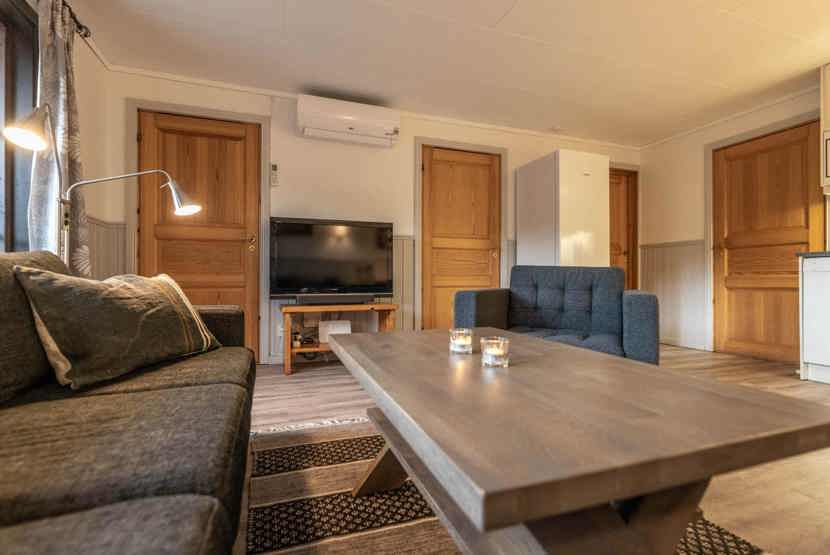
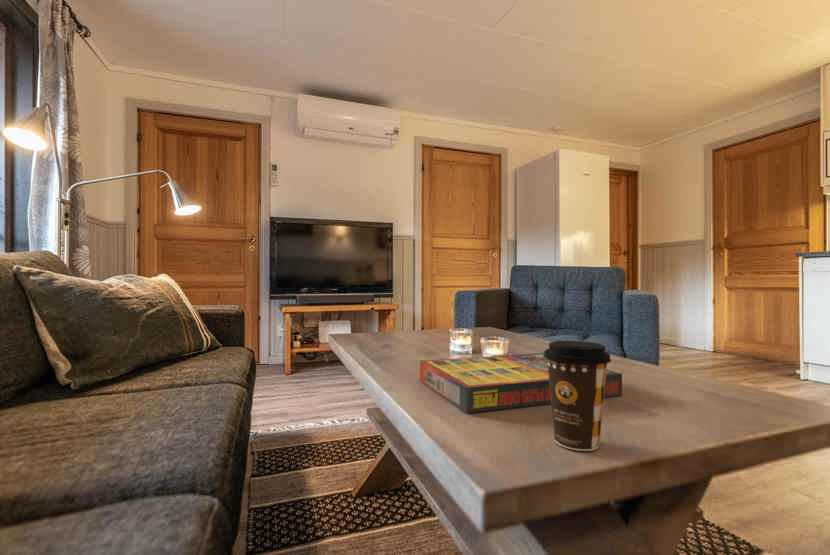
+ game compilation box [418,352,623,414]
+ coffee cup [543,340,612,452]
